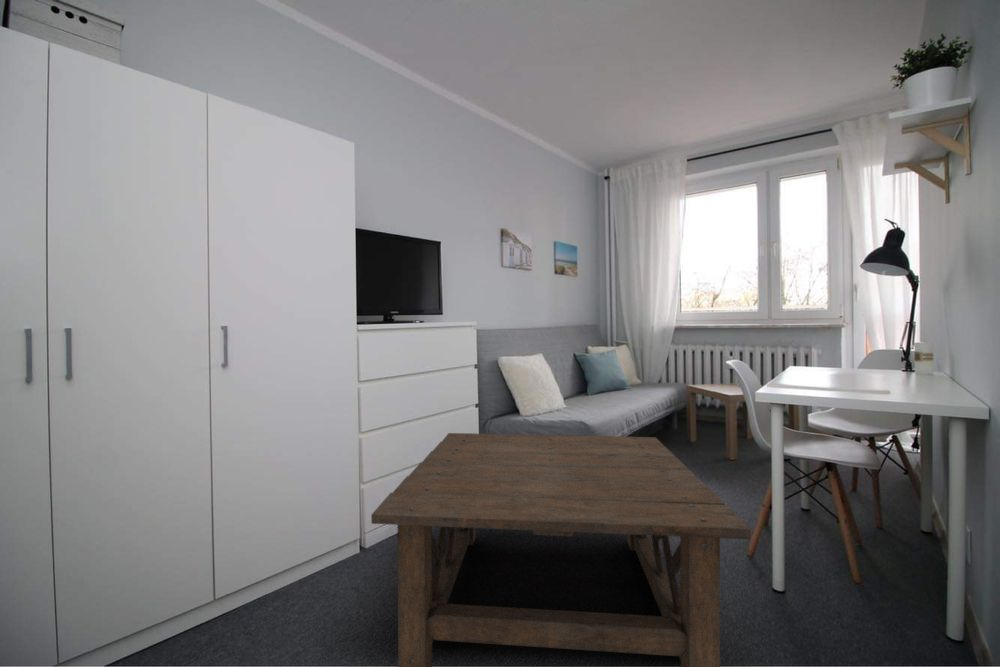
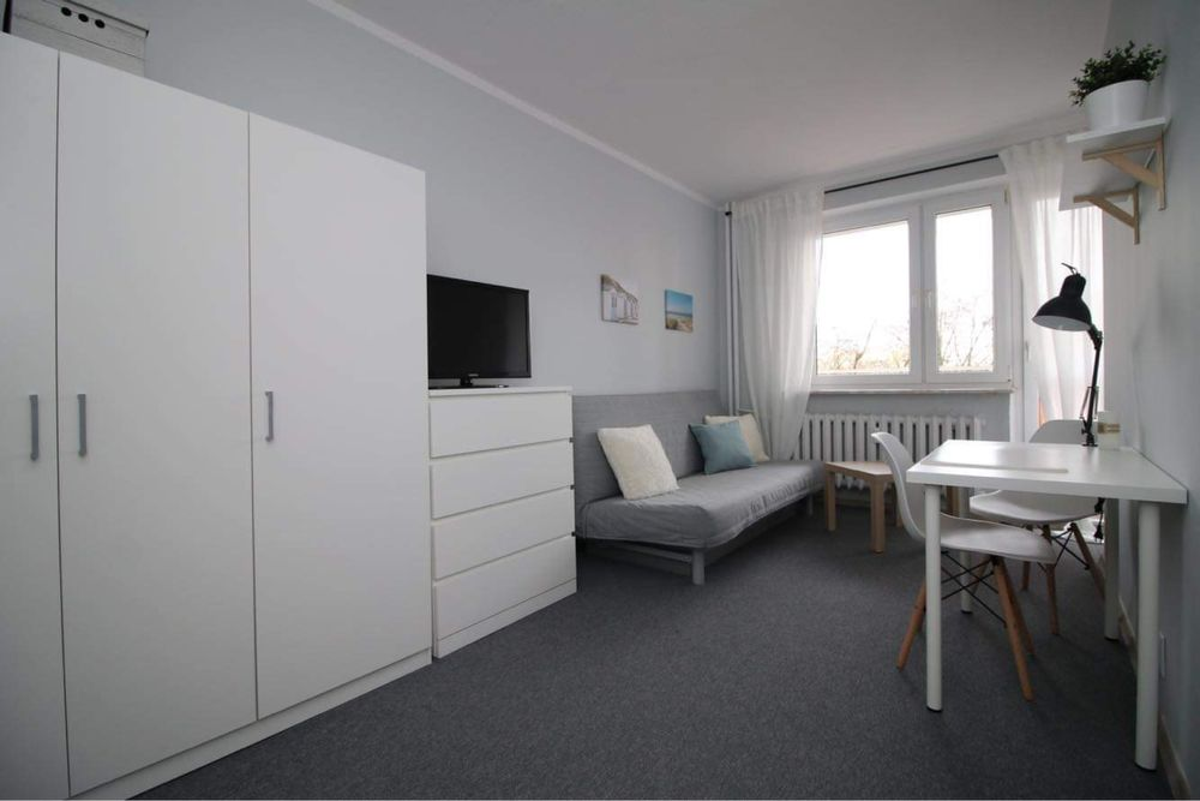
- coffee table [370,432,752,667]
